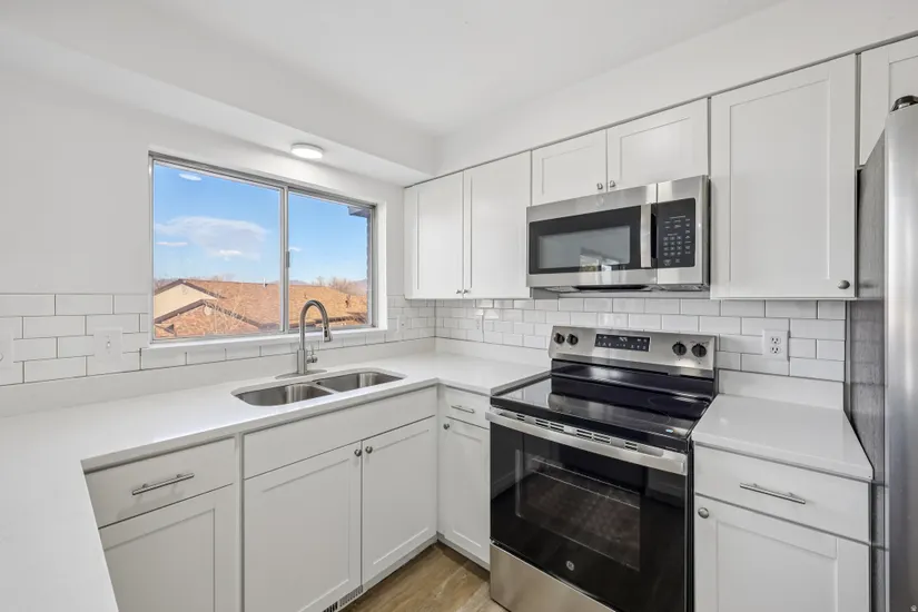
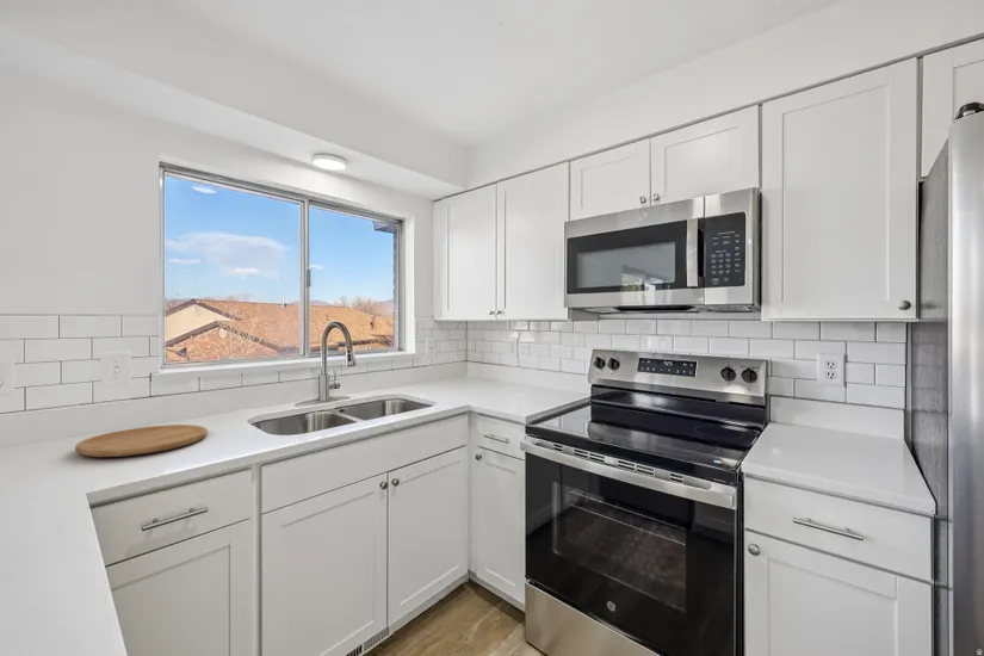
+ cutting board [74,423,209,458]
